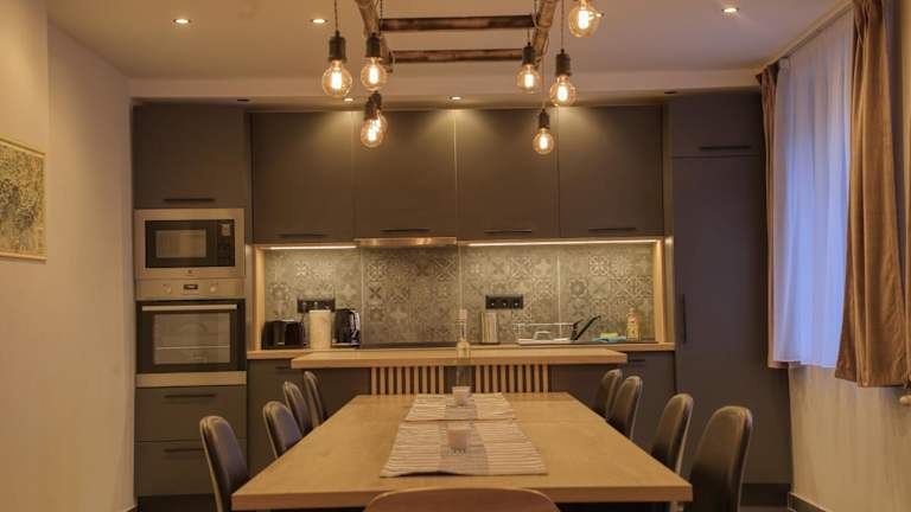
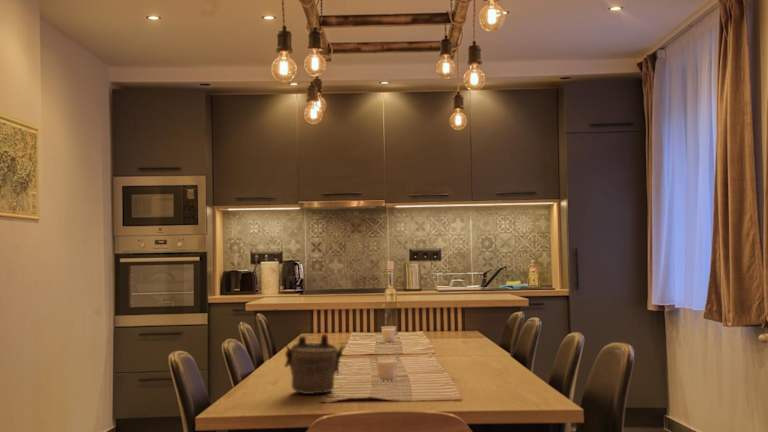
+ teapot [283,333,347,395]
